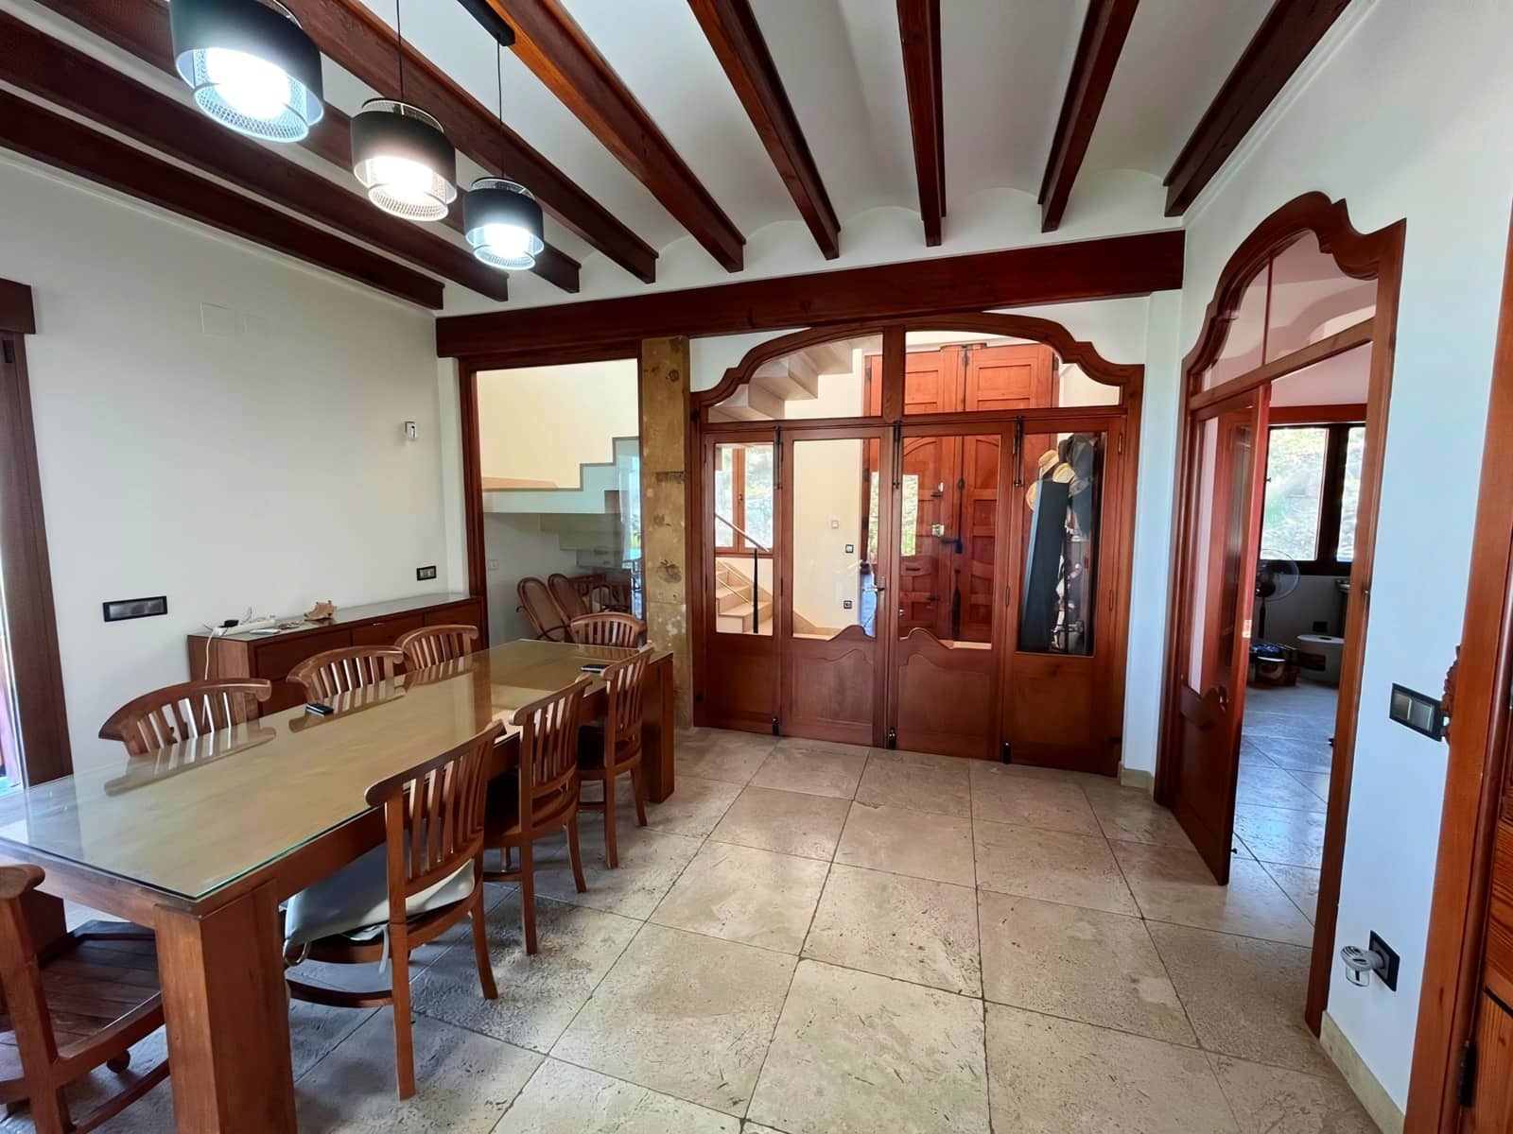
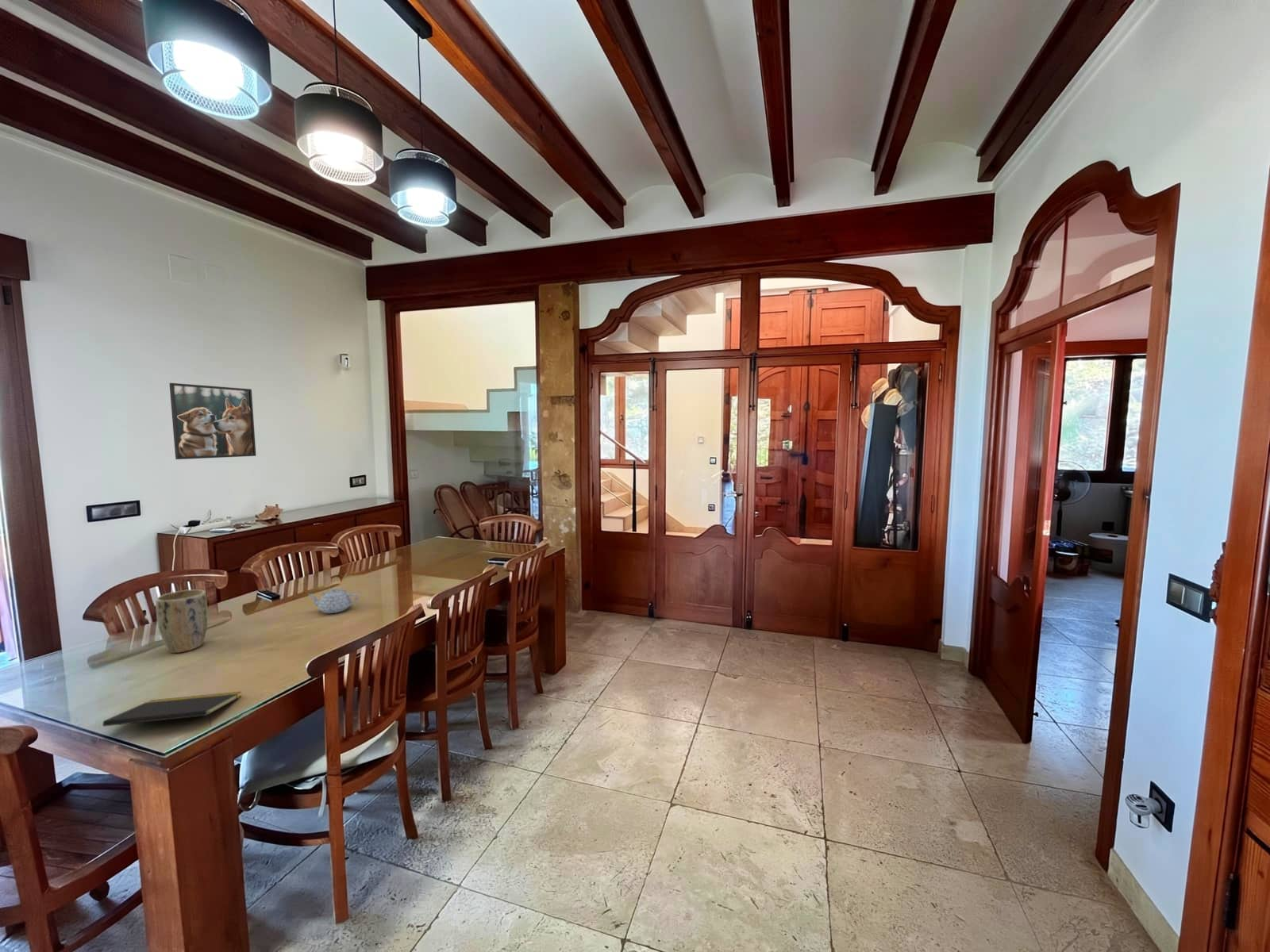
+ plant pot [155,589,208,654]
+ teapot [307,587,359,614]
+ notepad [102,691,242,727]
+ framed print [168,382,257,460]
